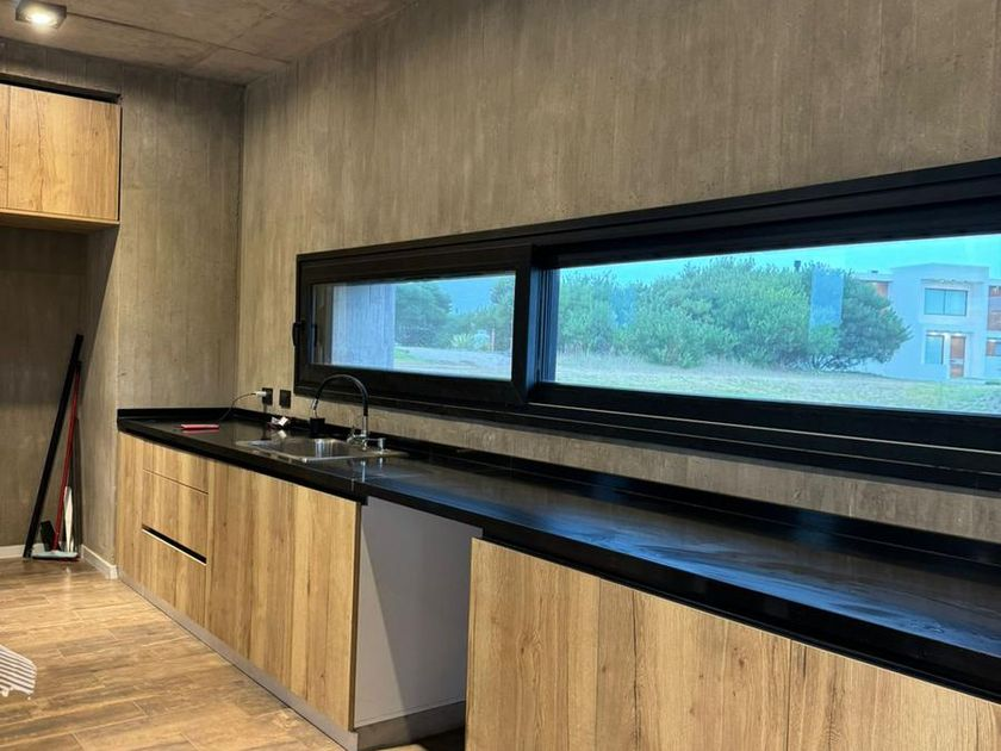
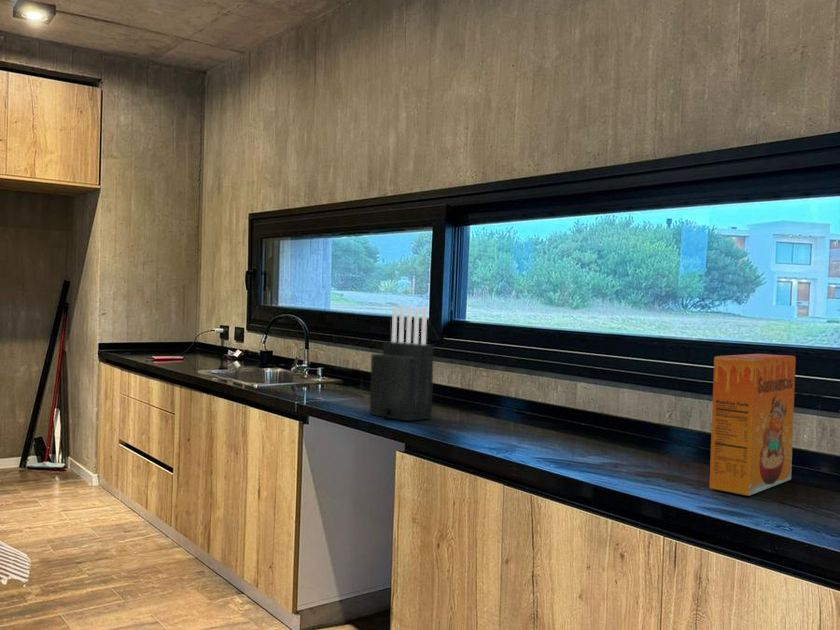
+ cereal box [708,353,797,497]
+ knife block [369,305,435,422]
